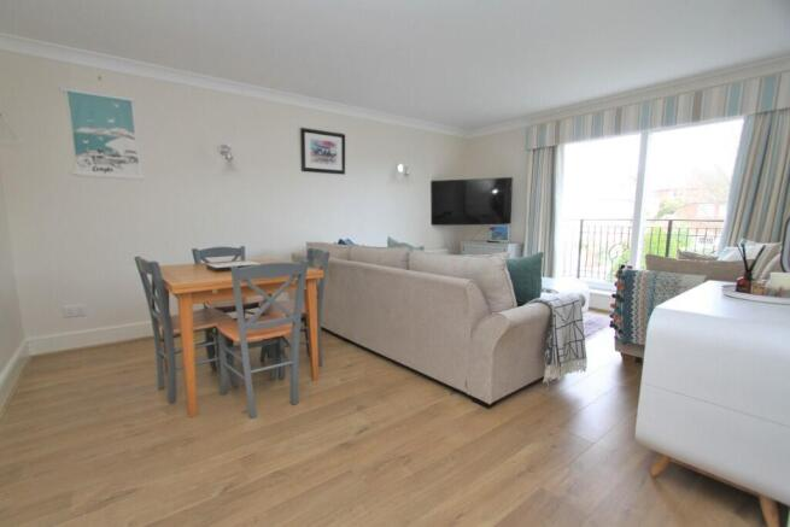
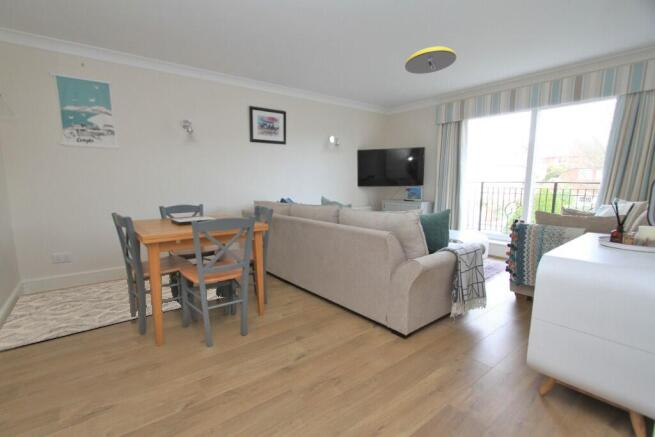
+ ceiling light [404,46,457,75]
+ rug [0,274,238,352]
